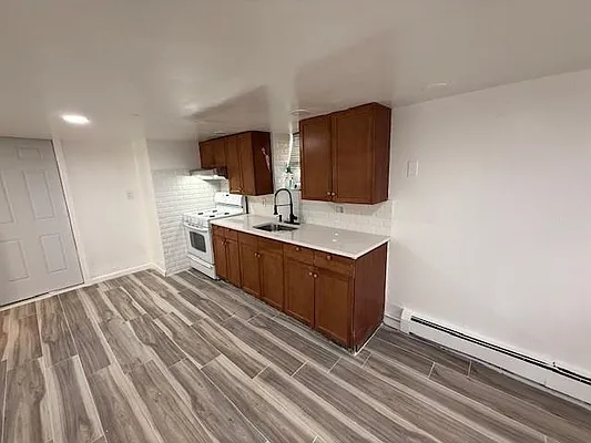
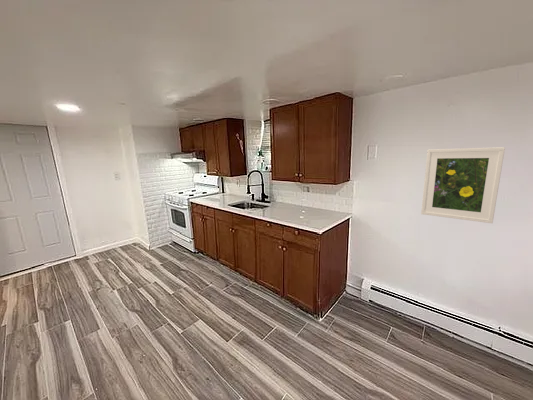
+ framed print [420,146,506,224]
